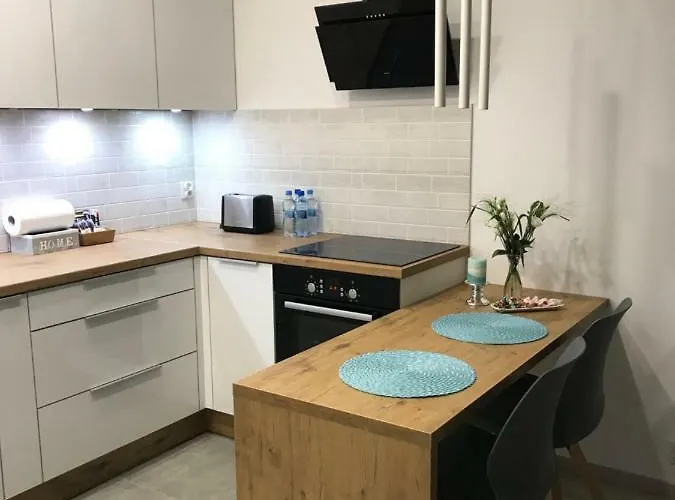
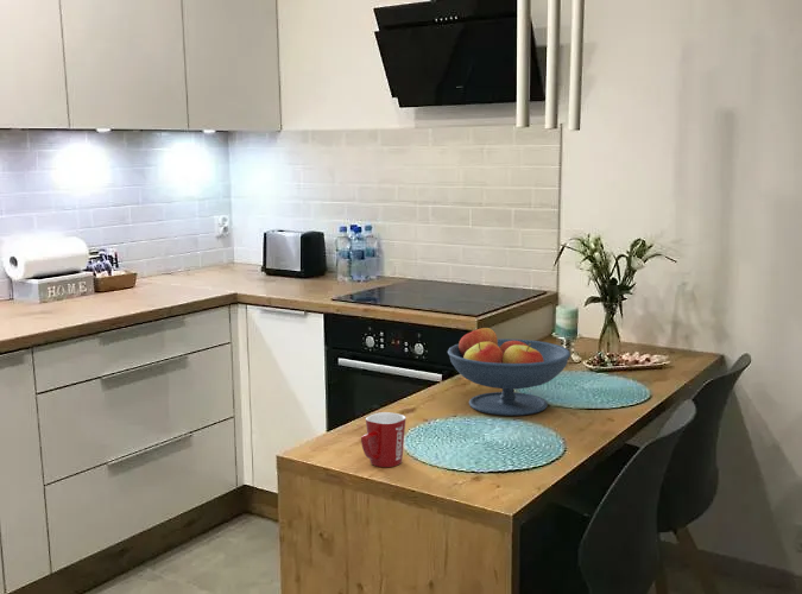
+ mug [360,411,408,468]
+ fruit bowl [447,326,571,417]
